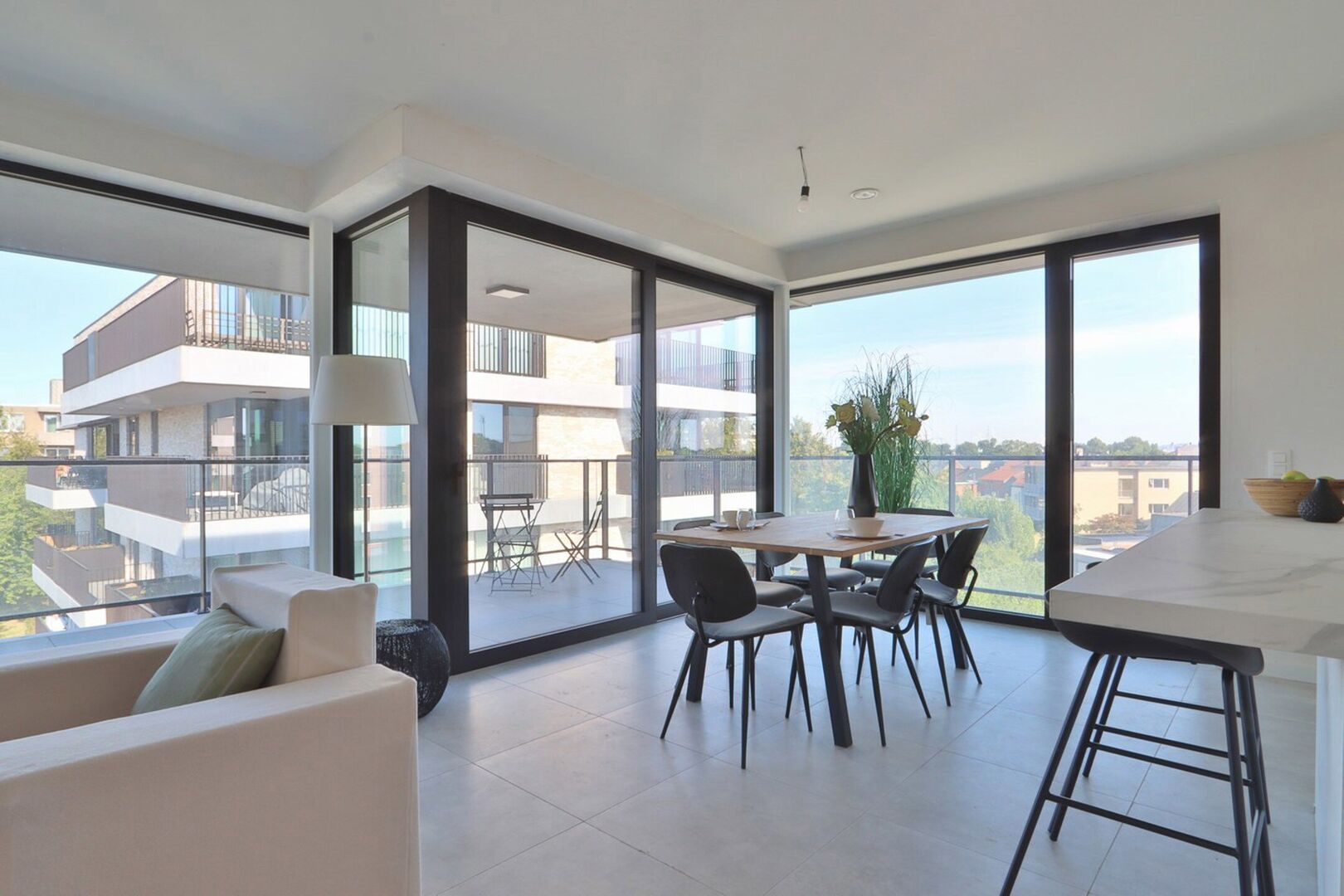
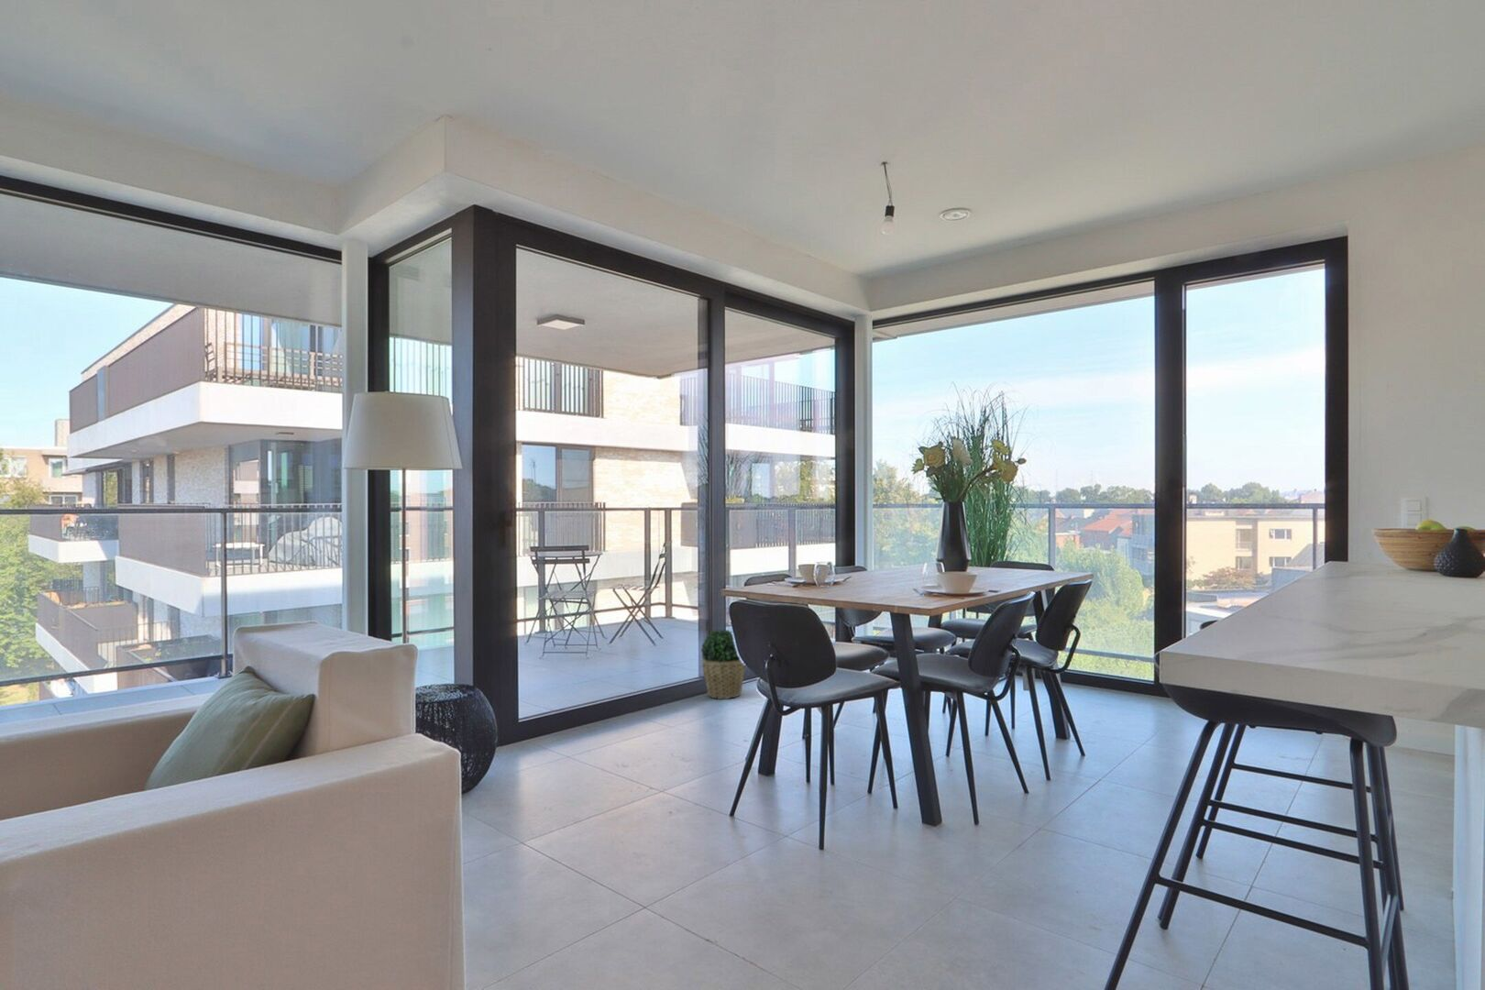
+ potted plant [701,629,746,701]
